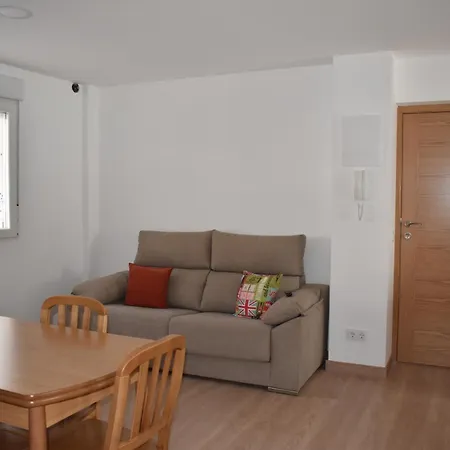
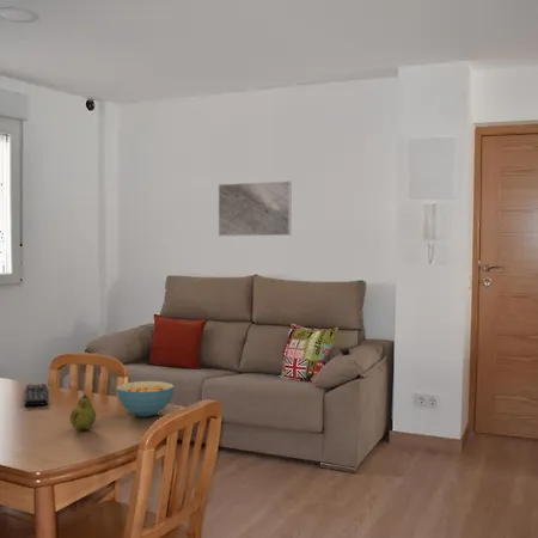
+ fruit [68,391,97,432]
+ cereal bowl [115,380,176,417]
+ remote control [24,383,49,406]
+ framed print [218,179,293,238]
